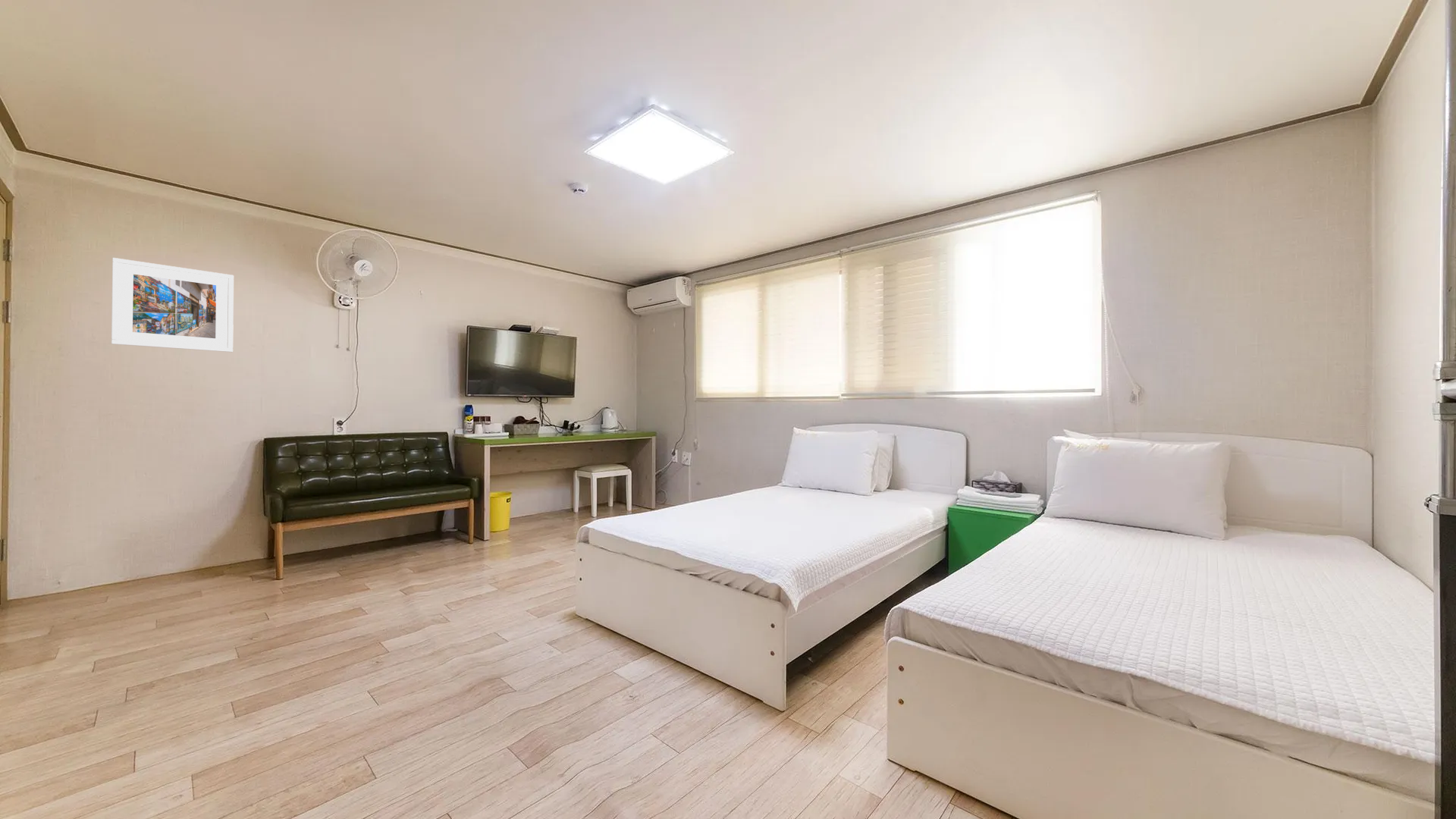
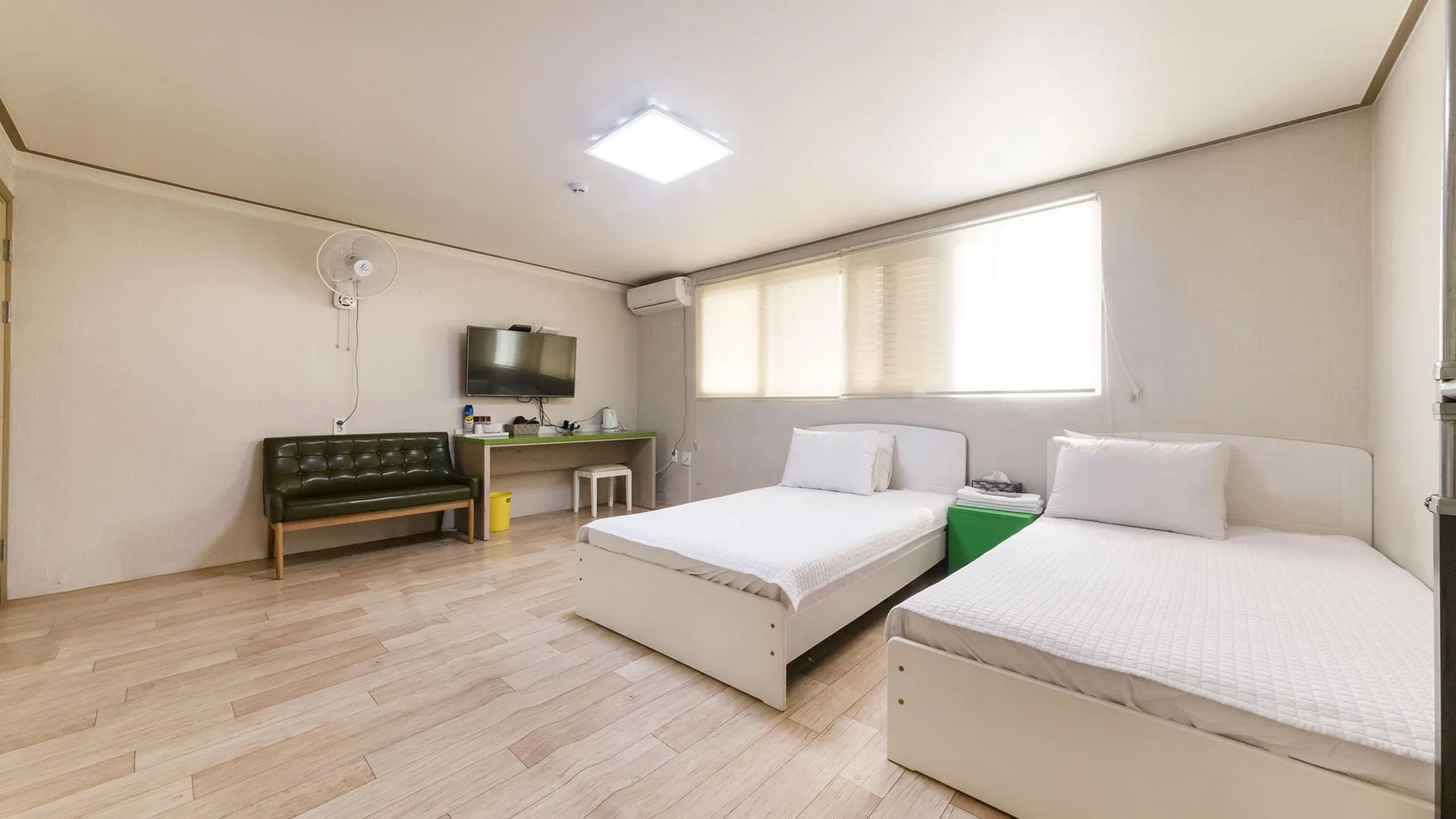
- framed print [111,257,234,353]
